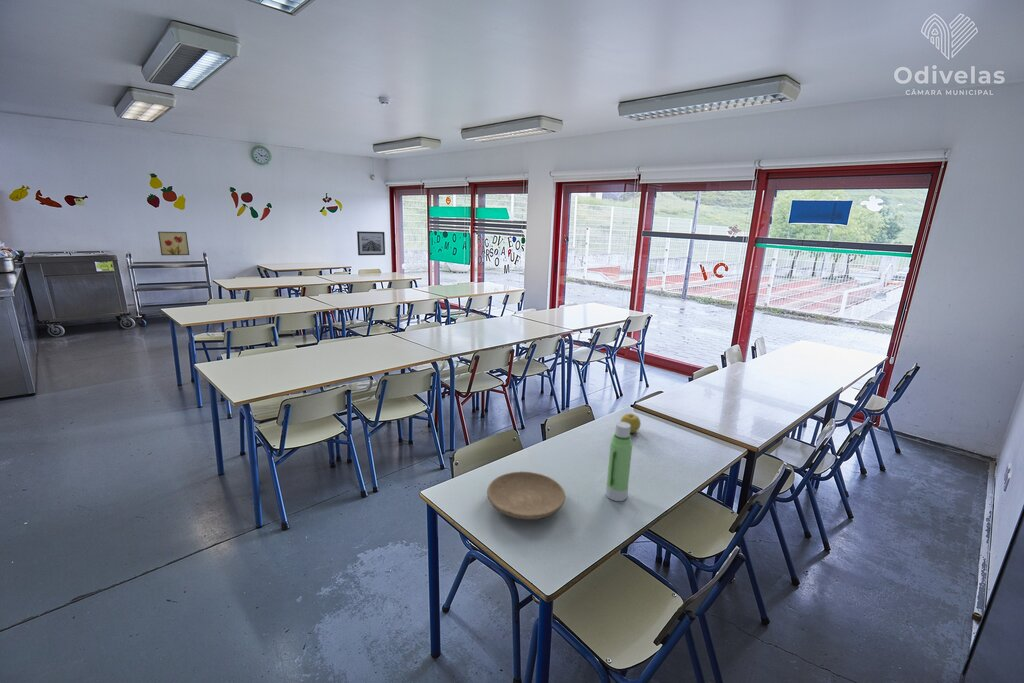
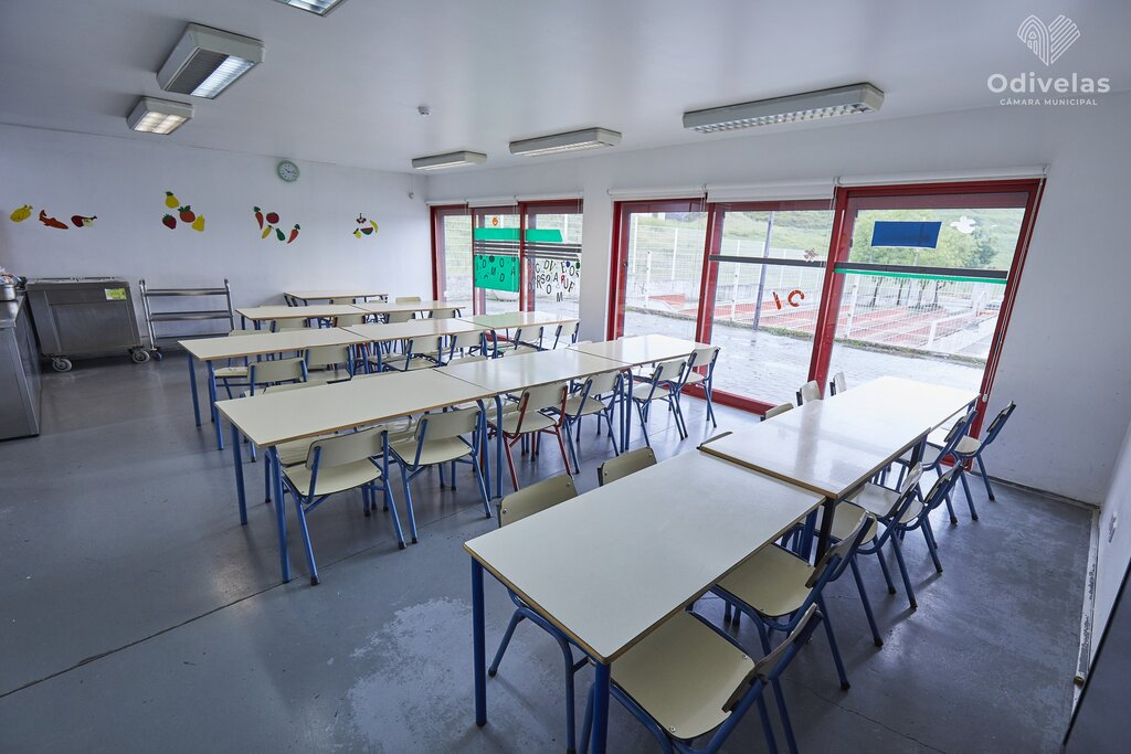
- plate [486,471,566,520]
- water bottle [605,421,633,502]
- fruit [619,412,642,434]
- wall art [157,231,190,256]
- wall art [356,230,386,256]
